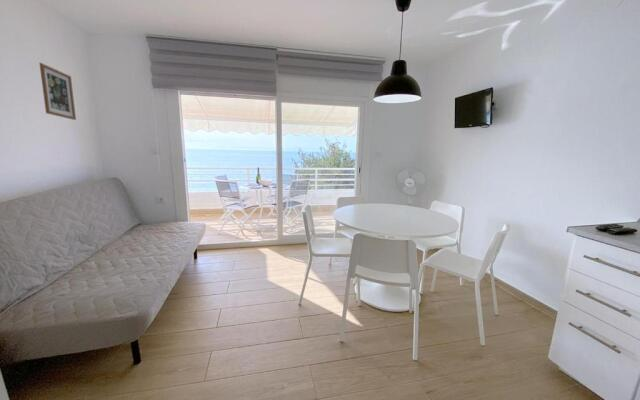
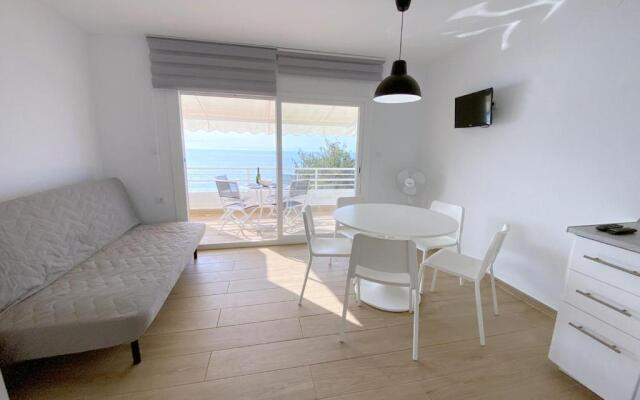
- wall art [39,62,77,121]
